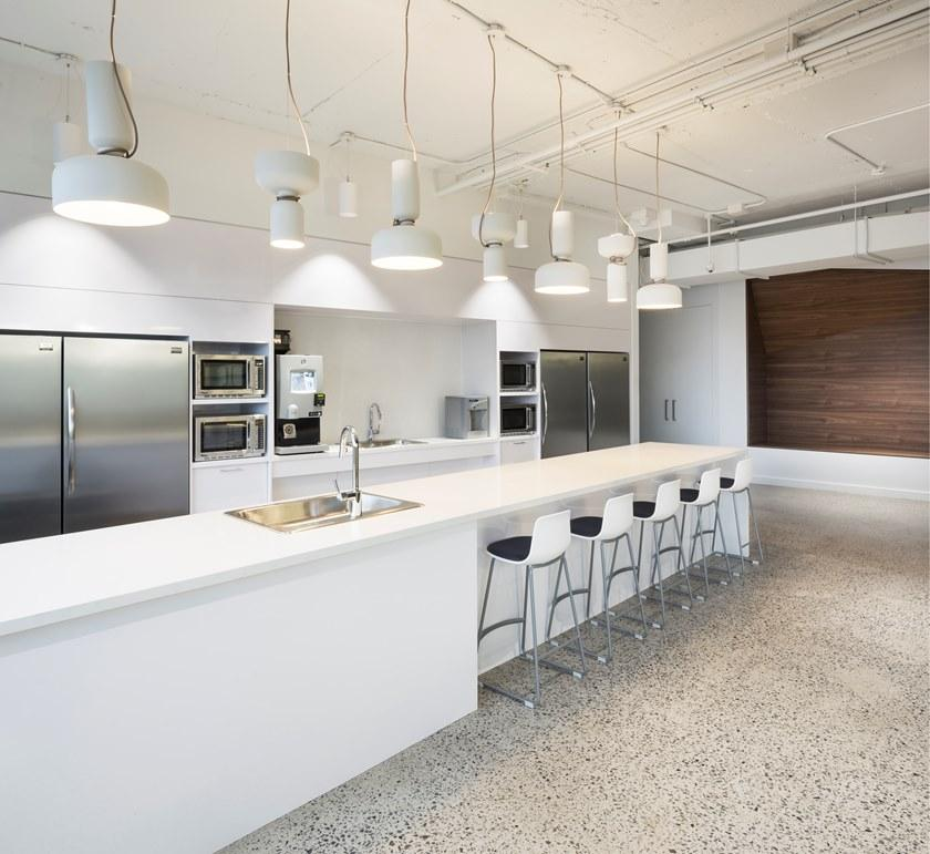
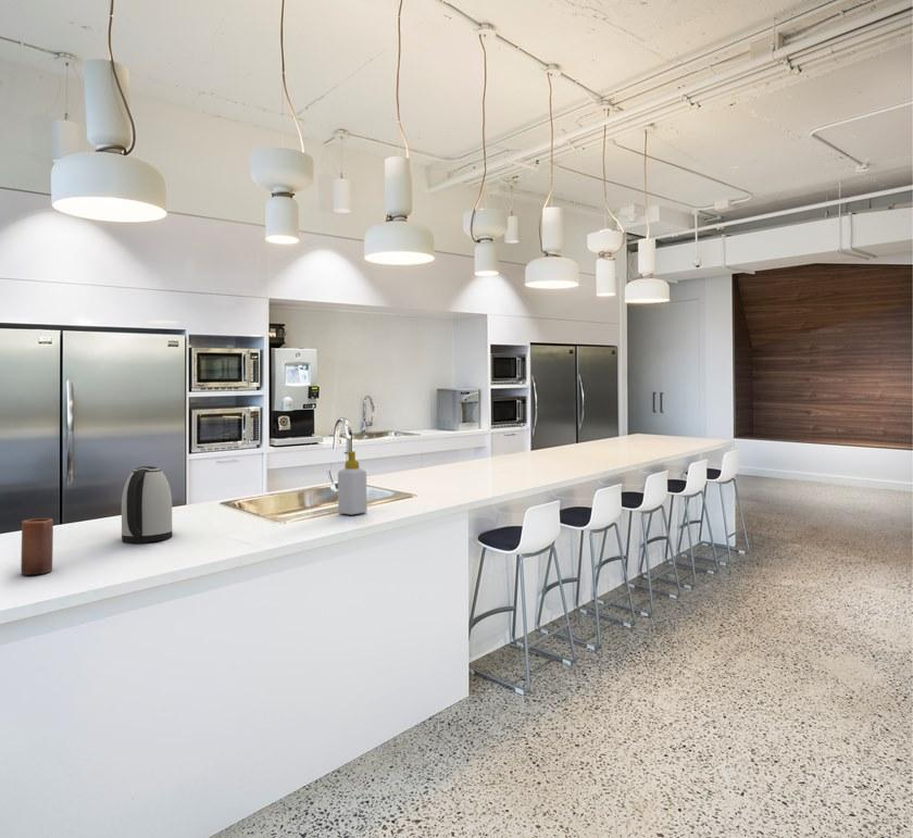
+ candle [20,517,54,576]
+ kettle [121,465,174,543]
+ soap bottle [337,450,368,516]
